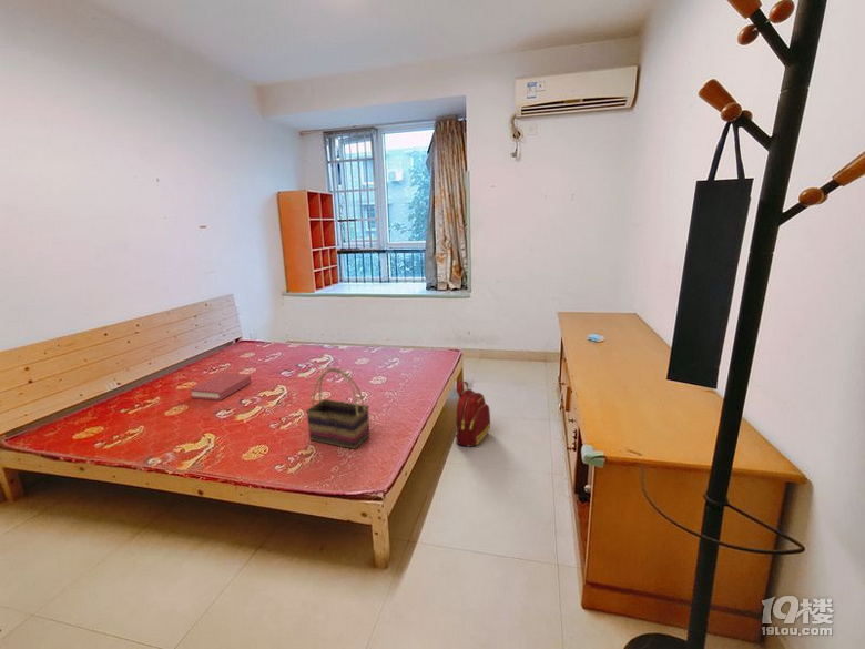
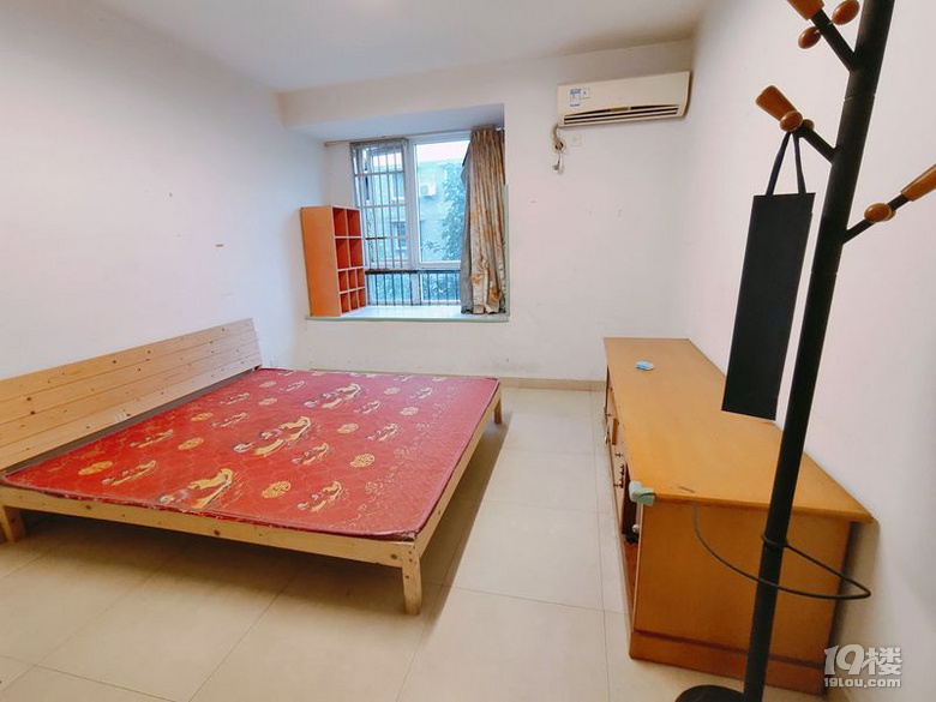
- woven basket [305,367,370,450]
- backpack [454,381,491,448]
- hardback book [189,372,253,402]
